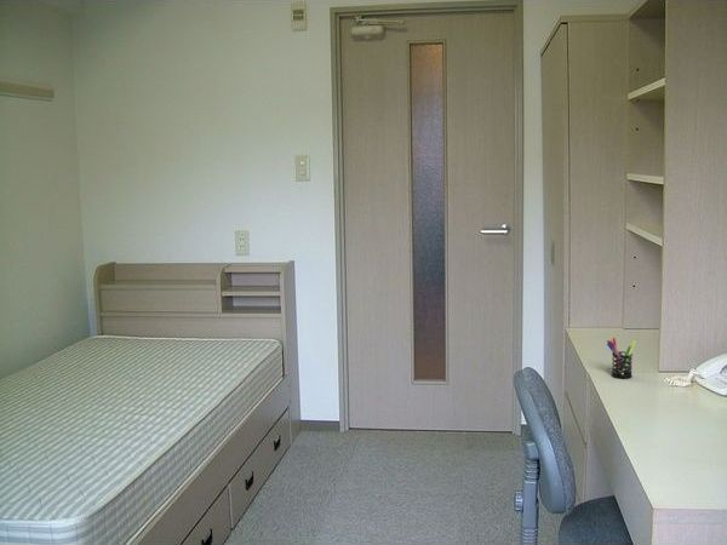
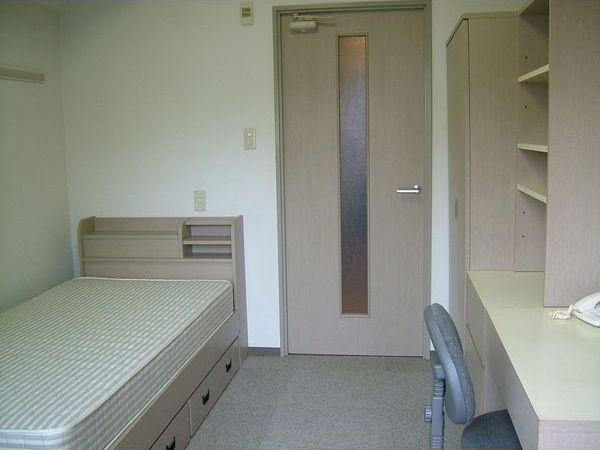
- pen holder [606,337,636,379]
